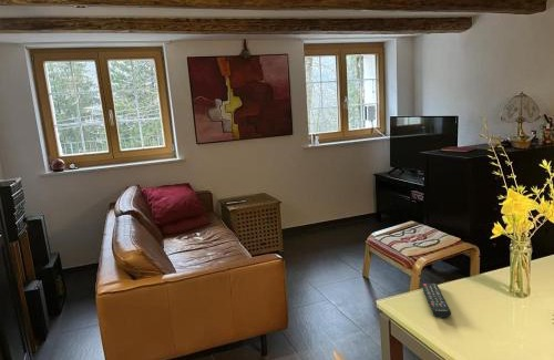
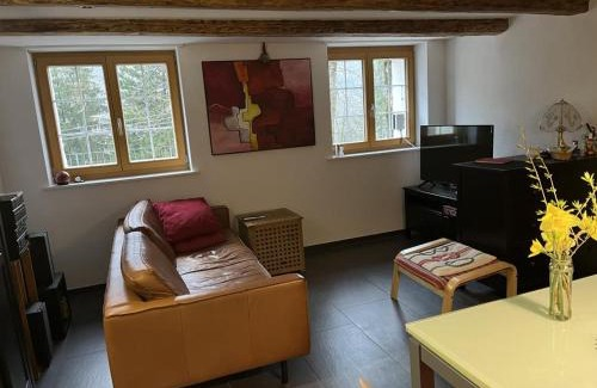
- remote control [420,282,452,319]
